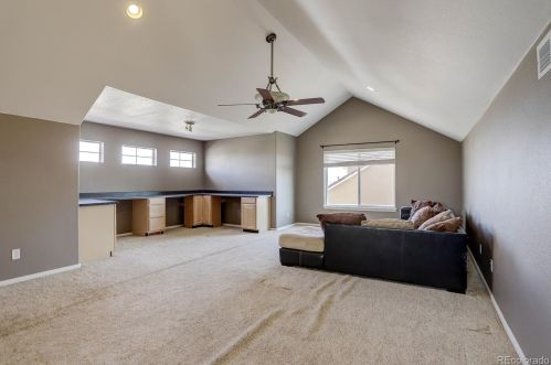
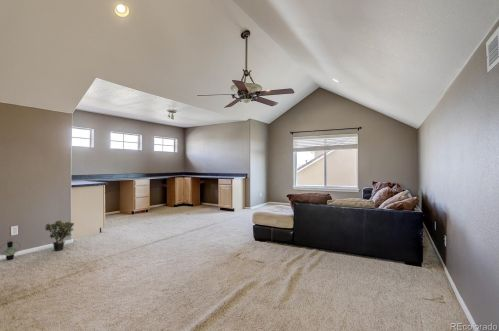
+ lantern [0,238,21,261]
+ potted plant [44,219,75,252]
